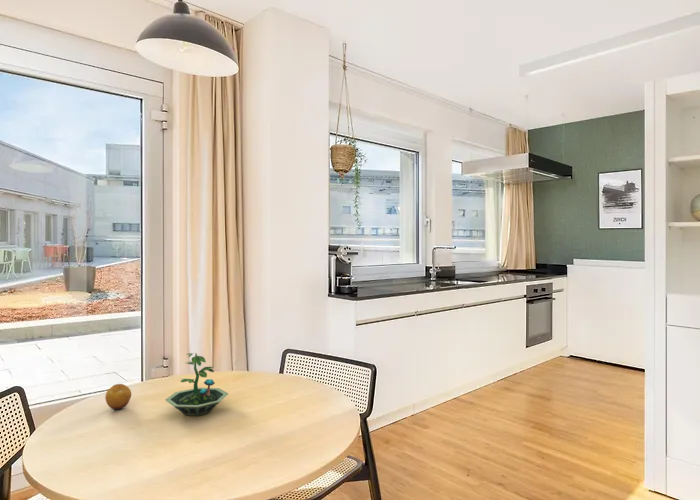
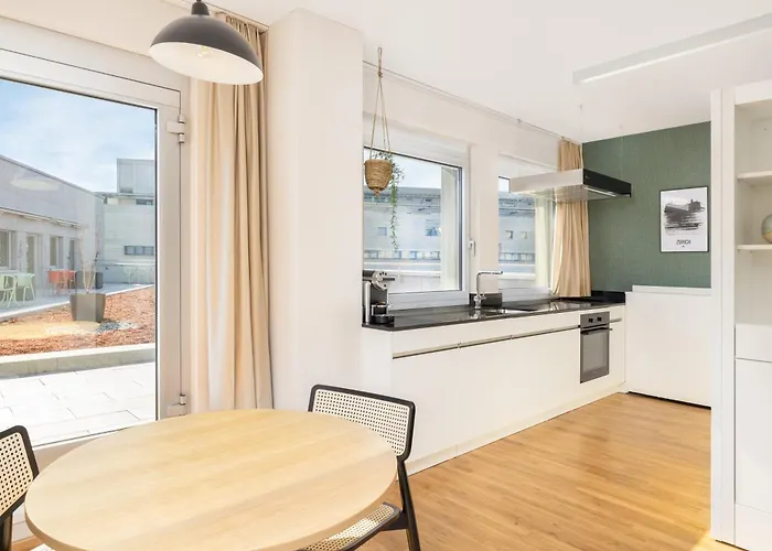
- fruit [104,383,132,411]
- terrarium [164,352,230,417]
